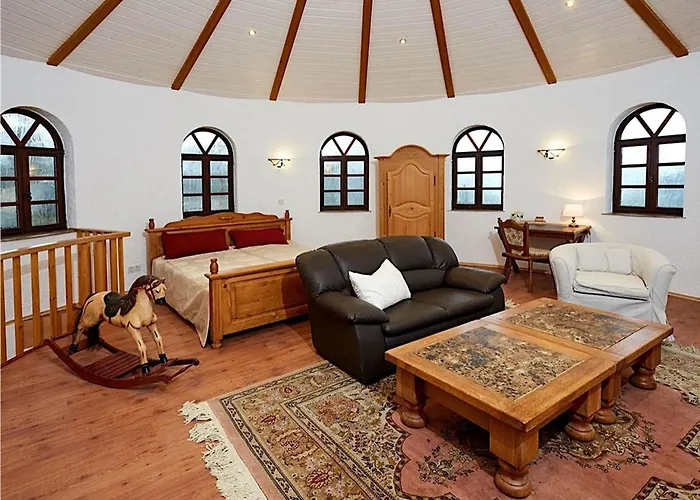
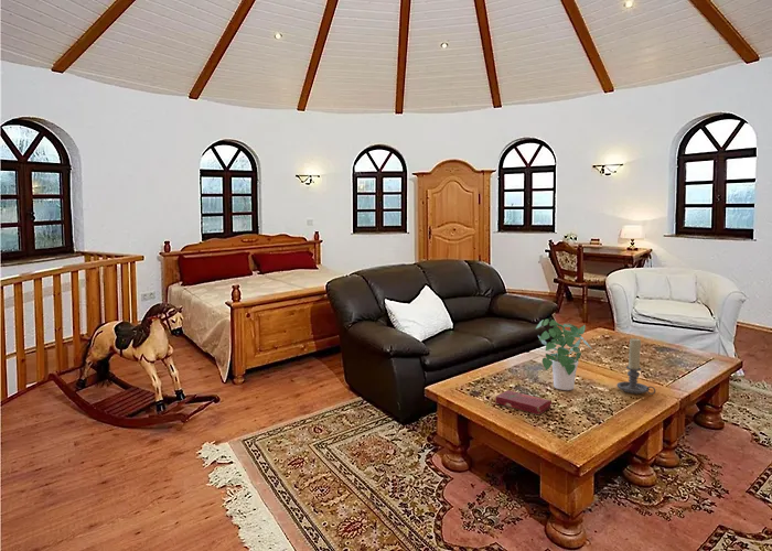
+ potted plant [535,317,593,391]
+ candle holder [615,337,656,396]
+ book [494,389,553,415]
